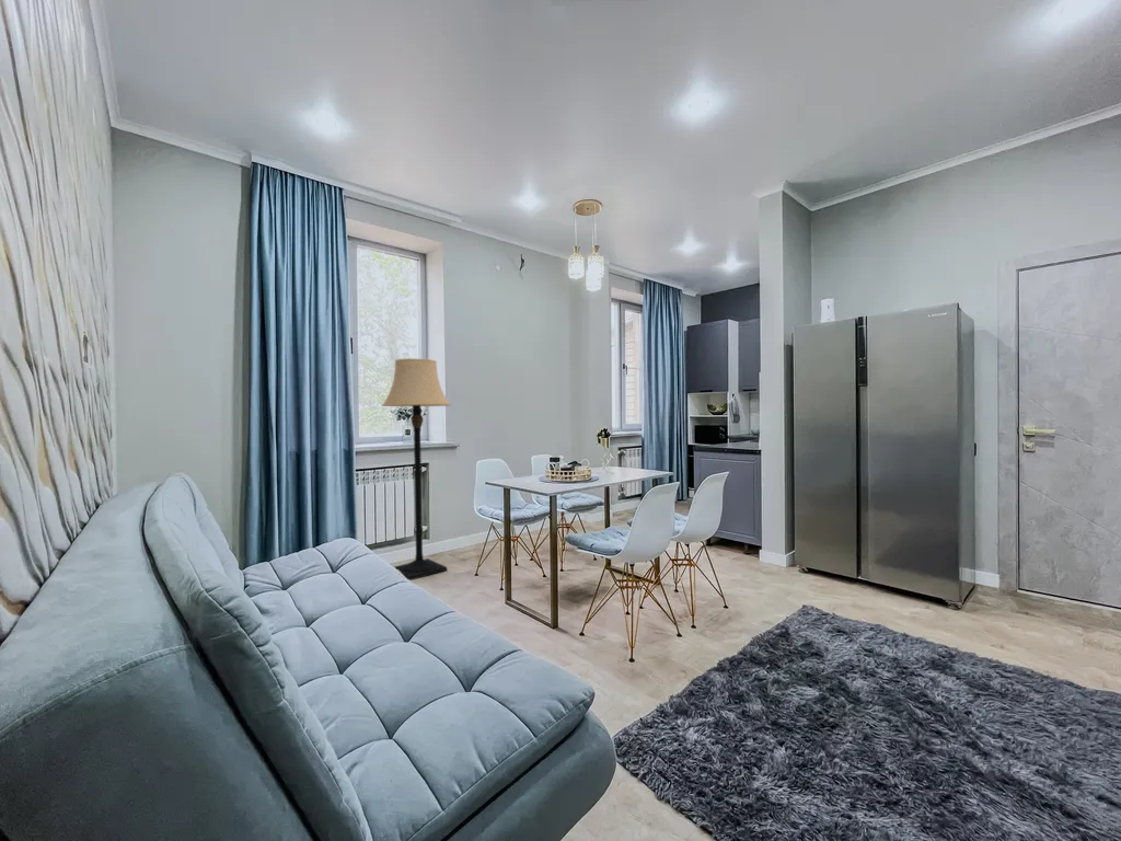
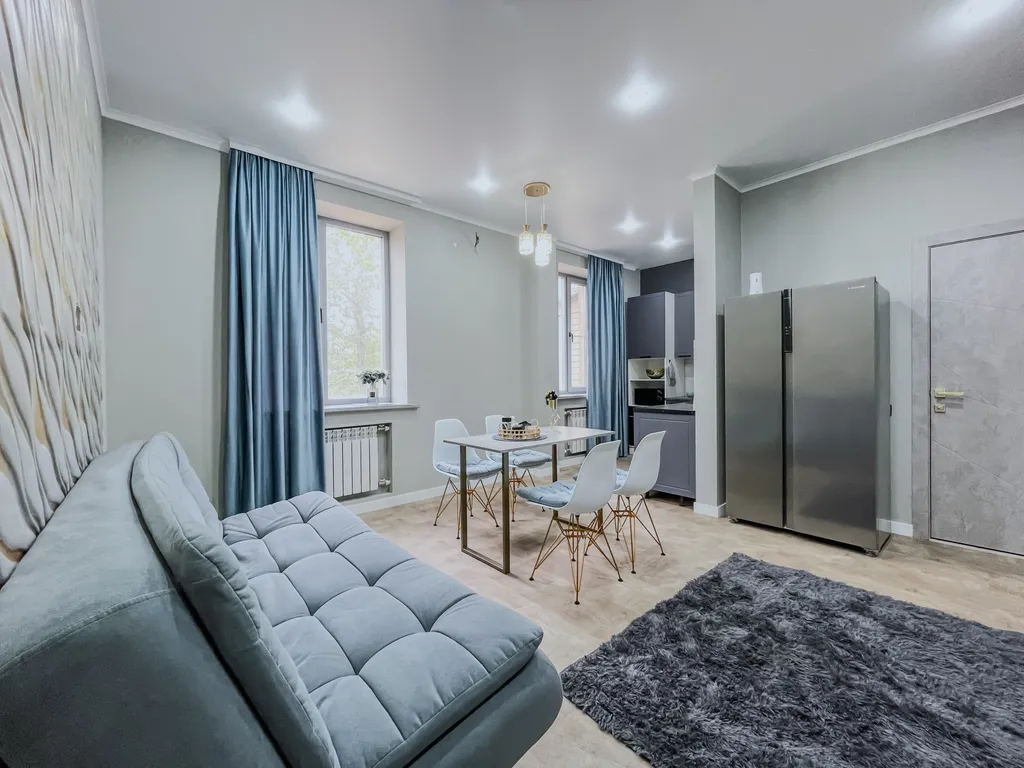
- lamp [381,357,452,581]
